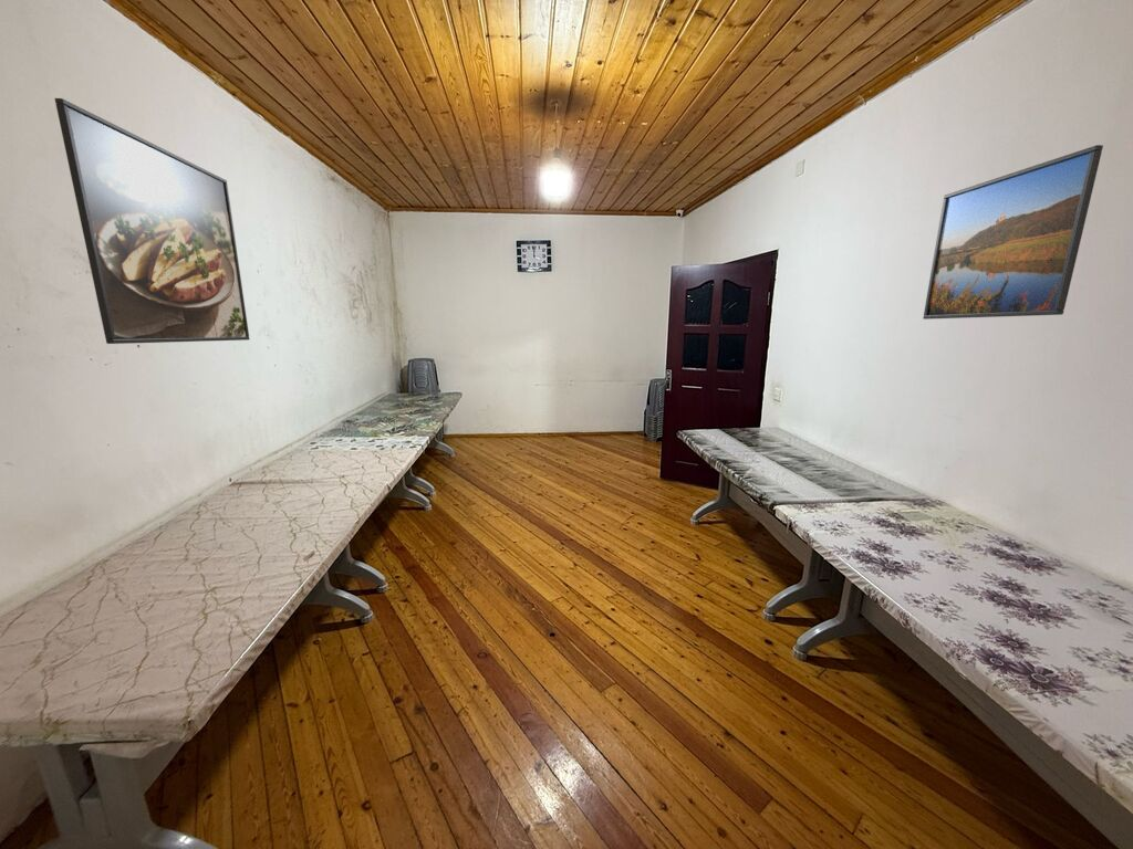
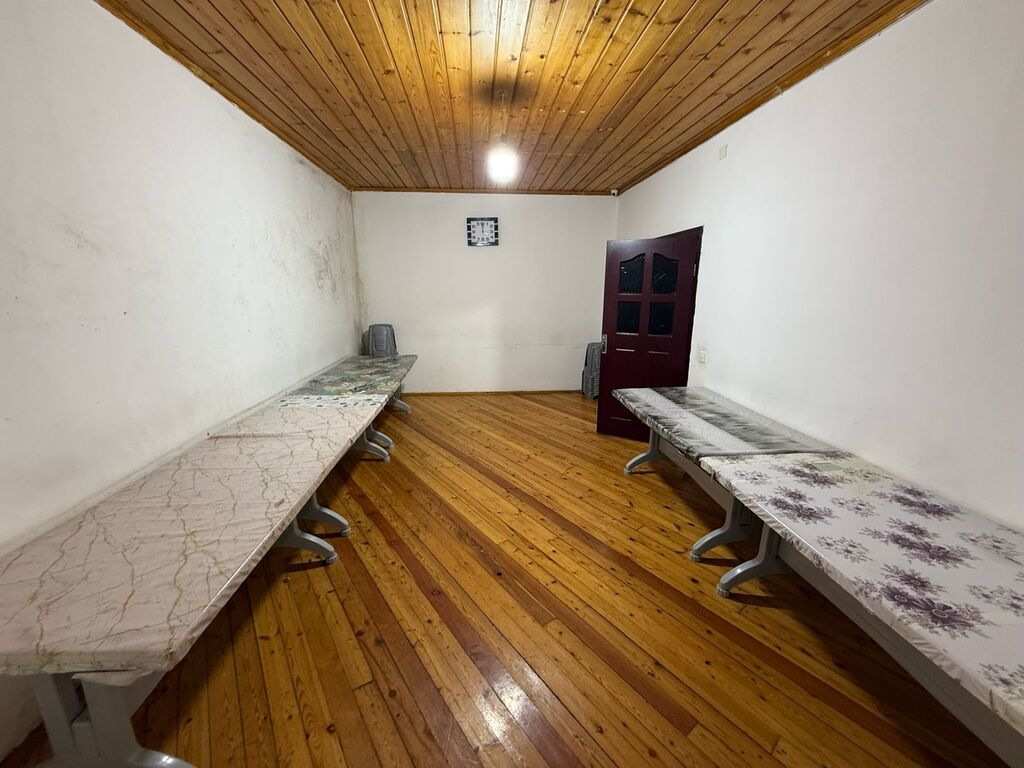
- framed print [54,97,250,345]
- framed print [922,144,1104,321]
